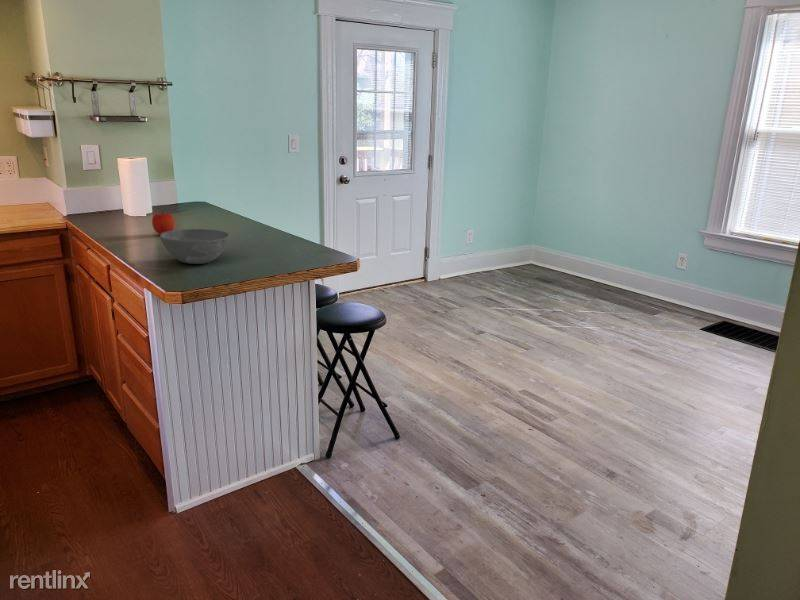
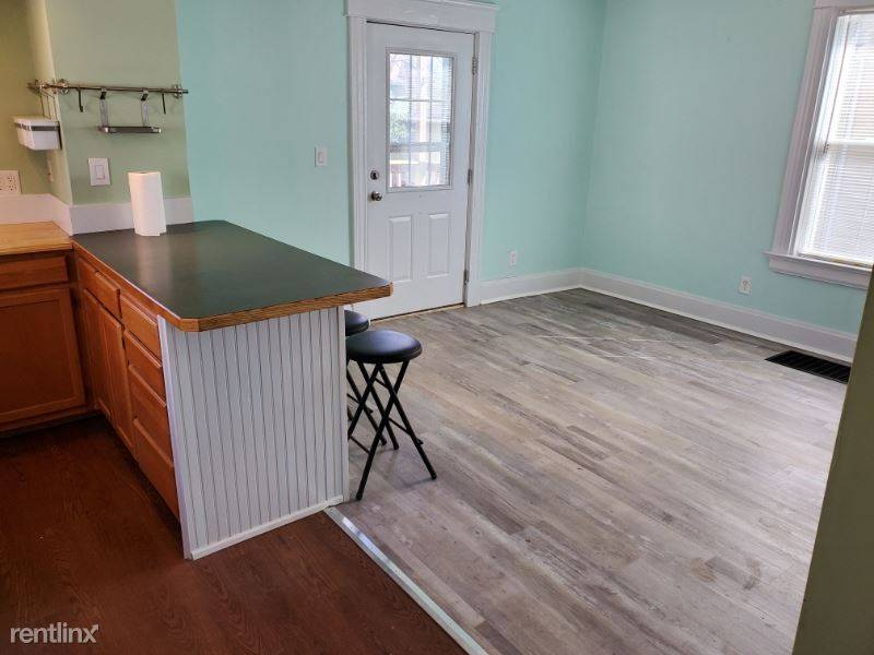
- bowl [159,228,231,265]
- fruit [151,210,176,235]
